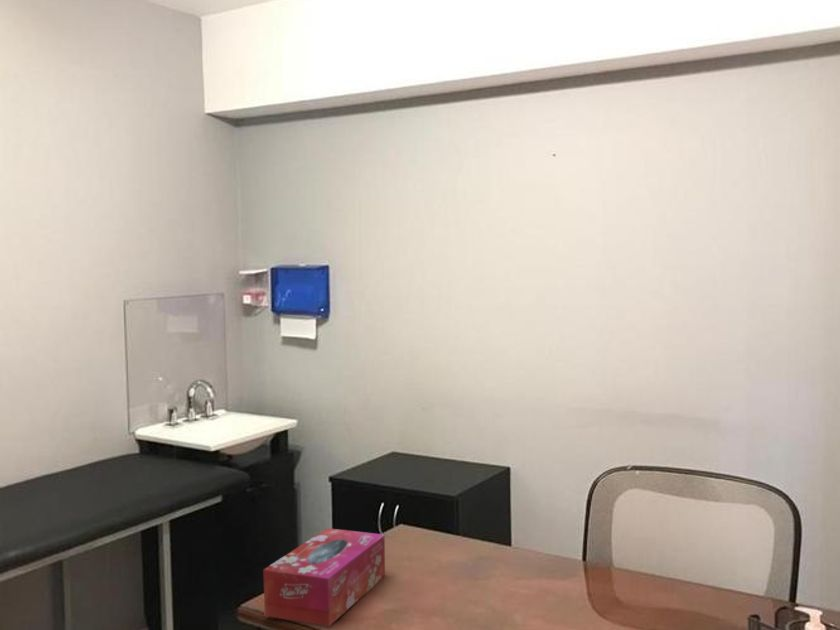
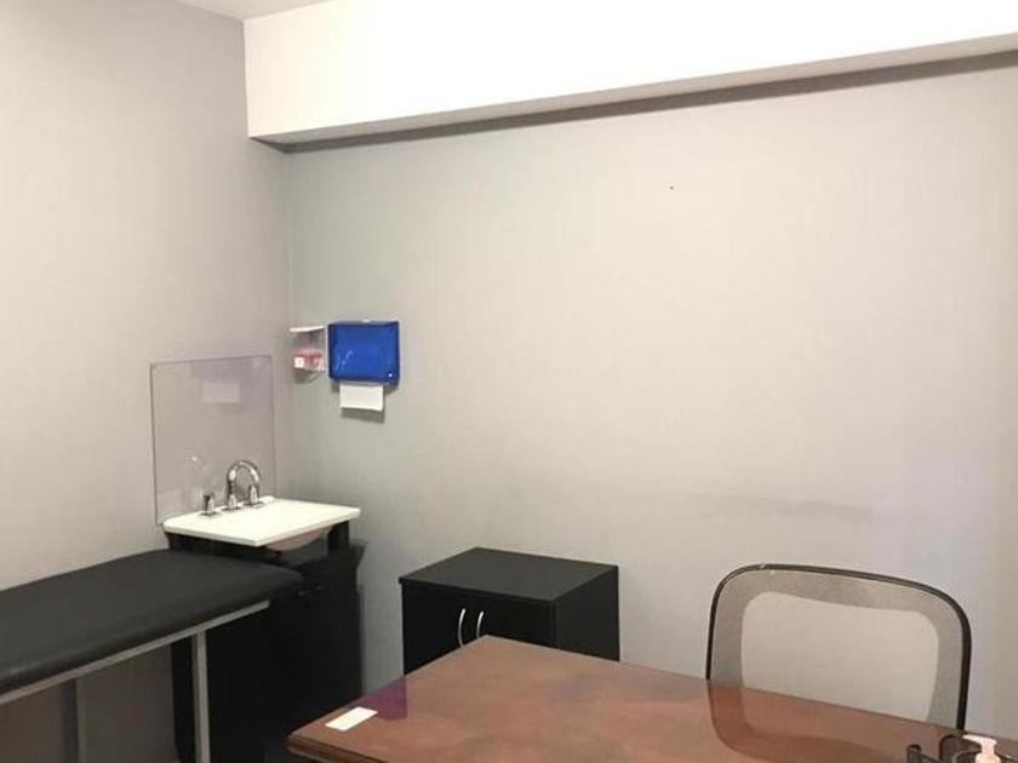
- tissue box [262,527,386,627]
